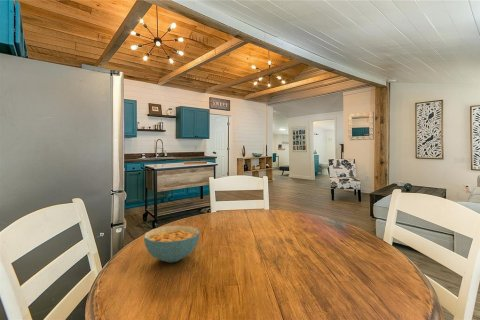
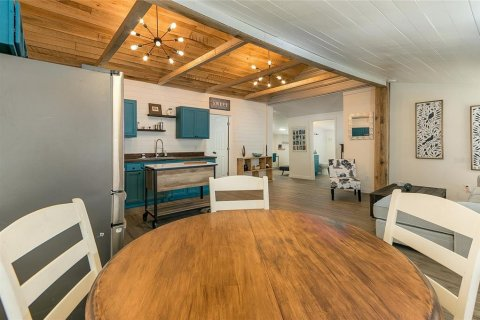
- cereal bowl [143,224,201,264]
